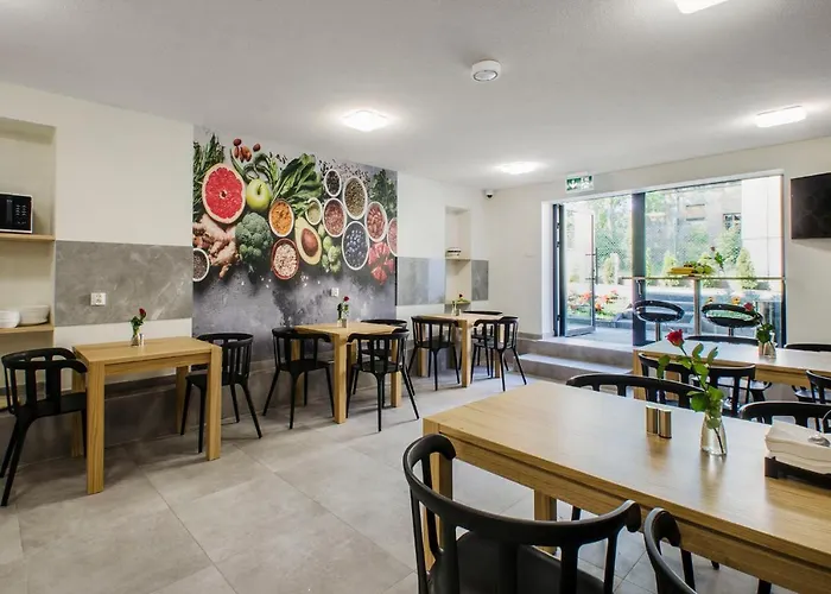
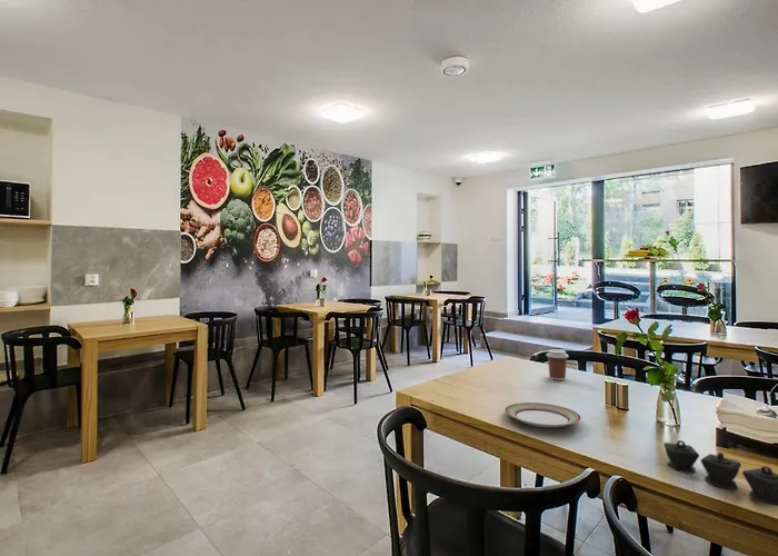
+ sugar bowl [662,439,778,507]
+ plate [503,401,581,428]
+ coffee cup [546,348,570,381]
